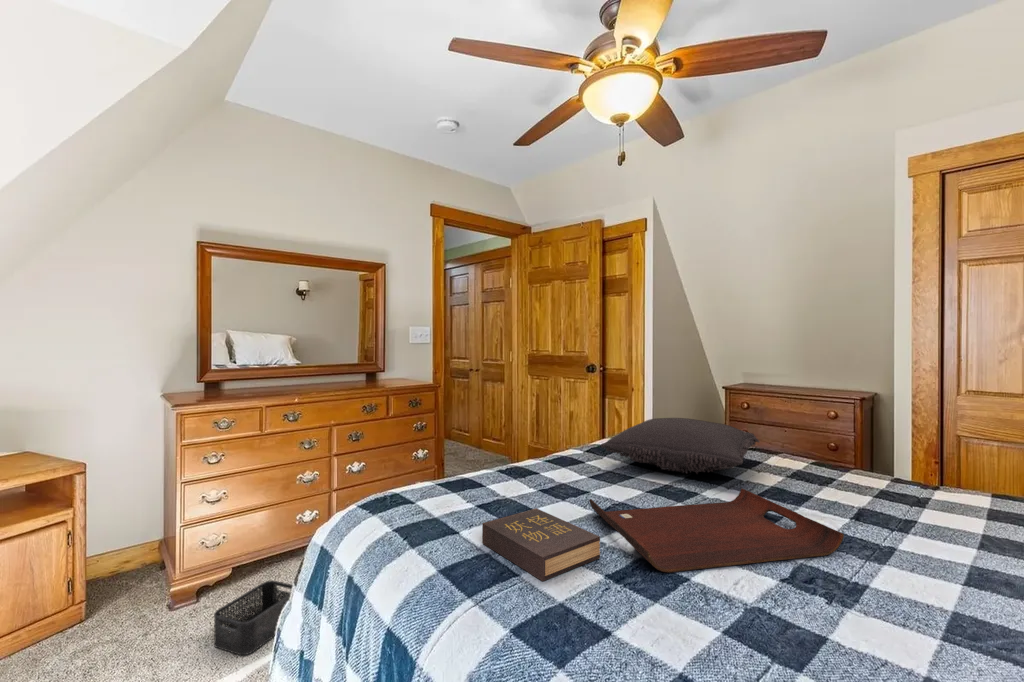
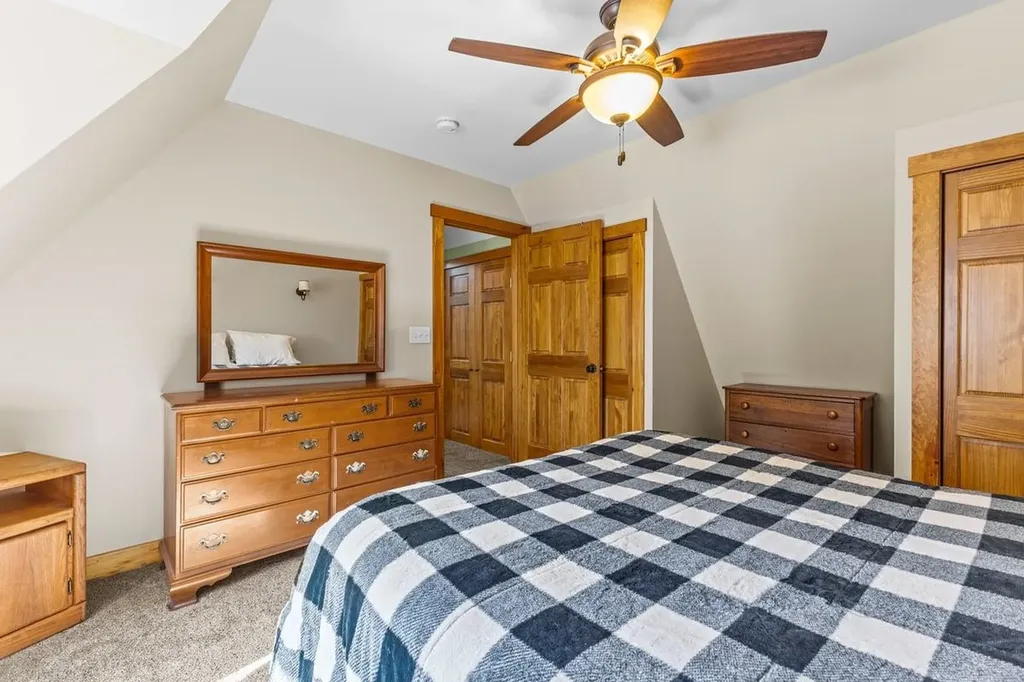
- hardback book [481,507,601,582]
- serving tray [588,487,845,573]
- pillow [600,417,761,475]
- storage bin [213,579,294,656]
